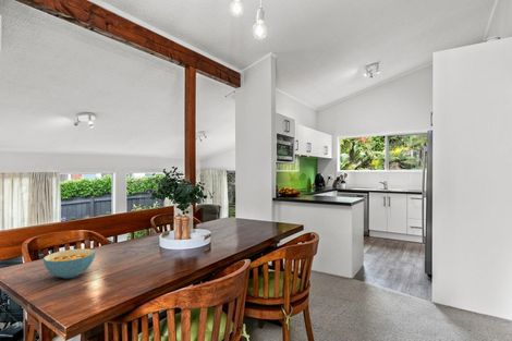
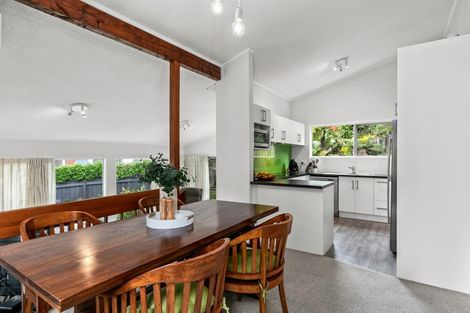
- cereal bowl [42,247,96,280]
